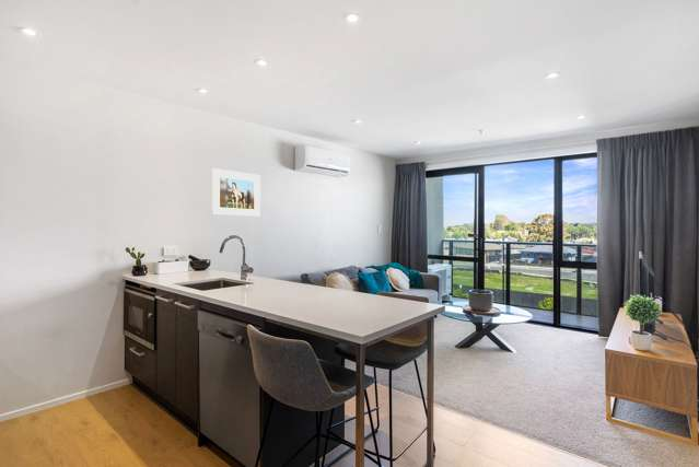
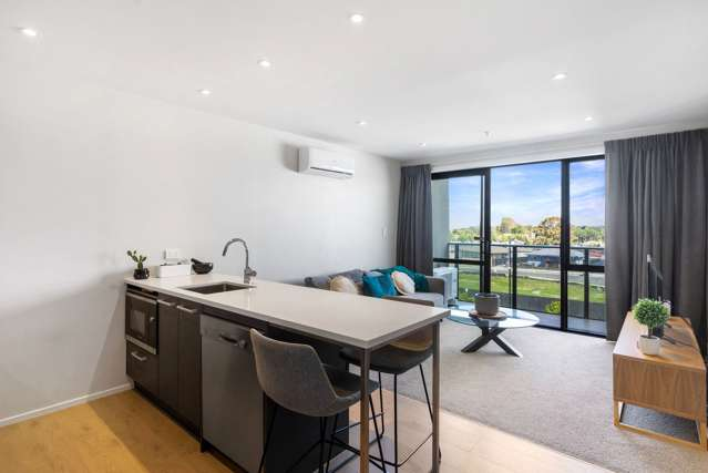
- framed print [211,167,261,218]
